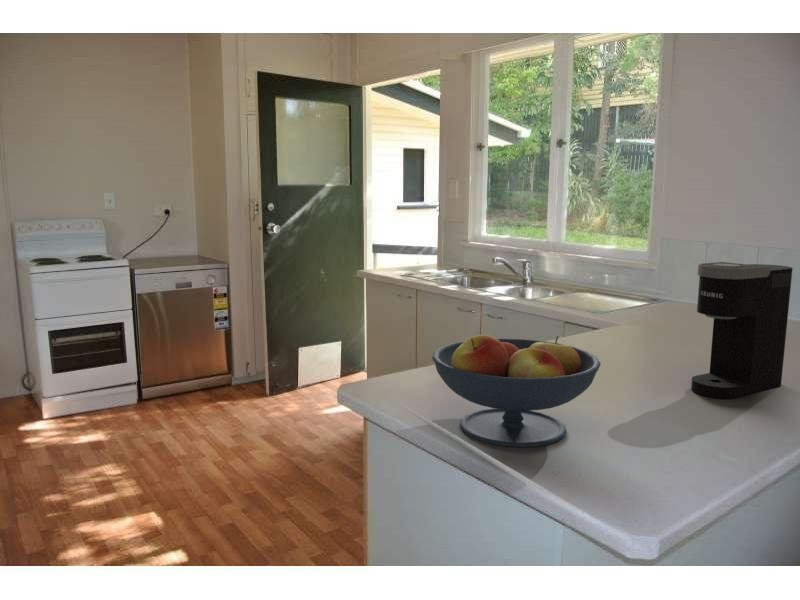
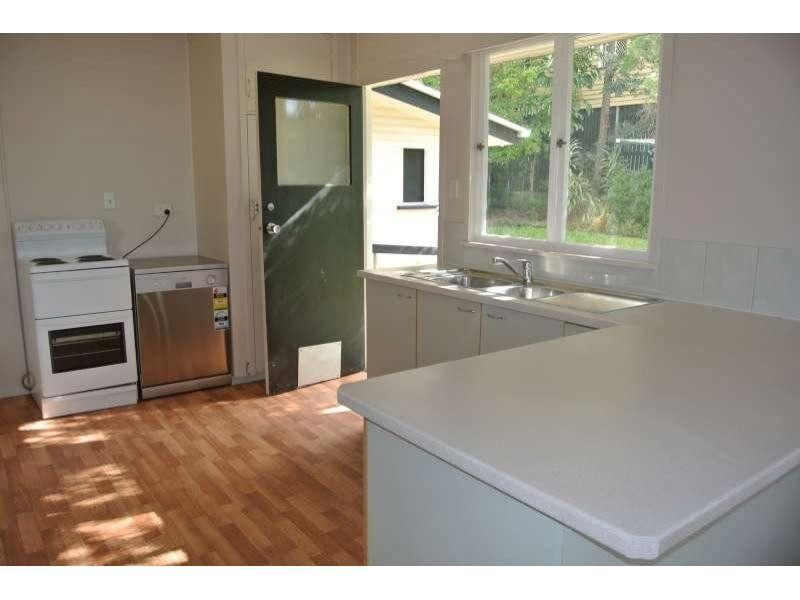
- coffee maker [690,261,794,400]
- fruit bowl [431,334,602,449]
